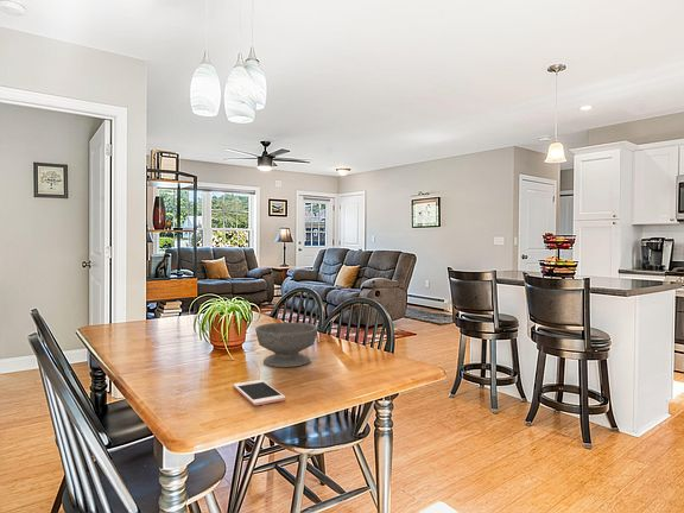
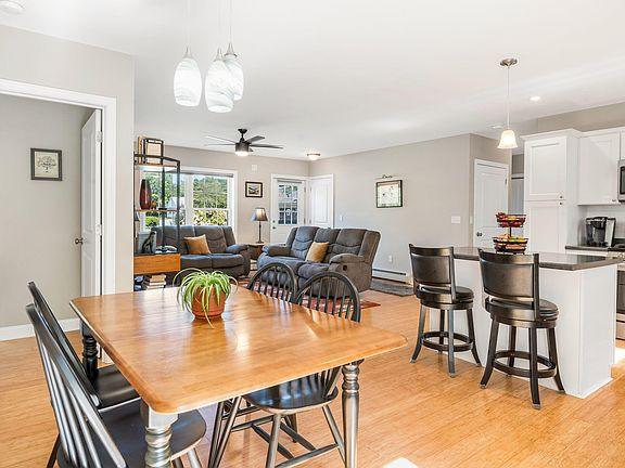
- cell phone [233,379,286,406]
- bowl [254,322,319,368]
